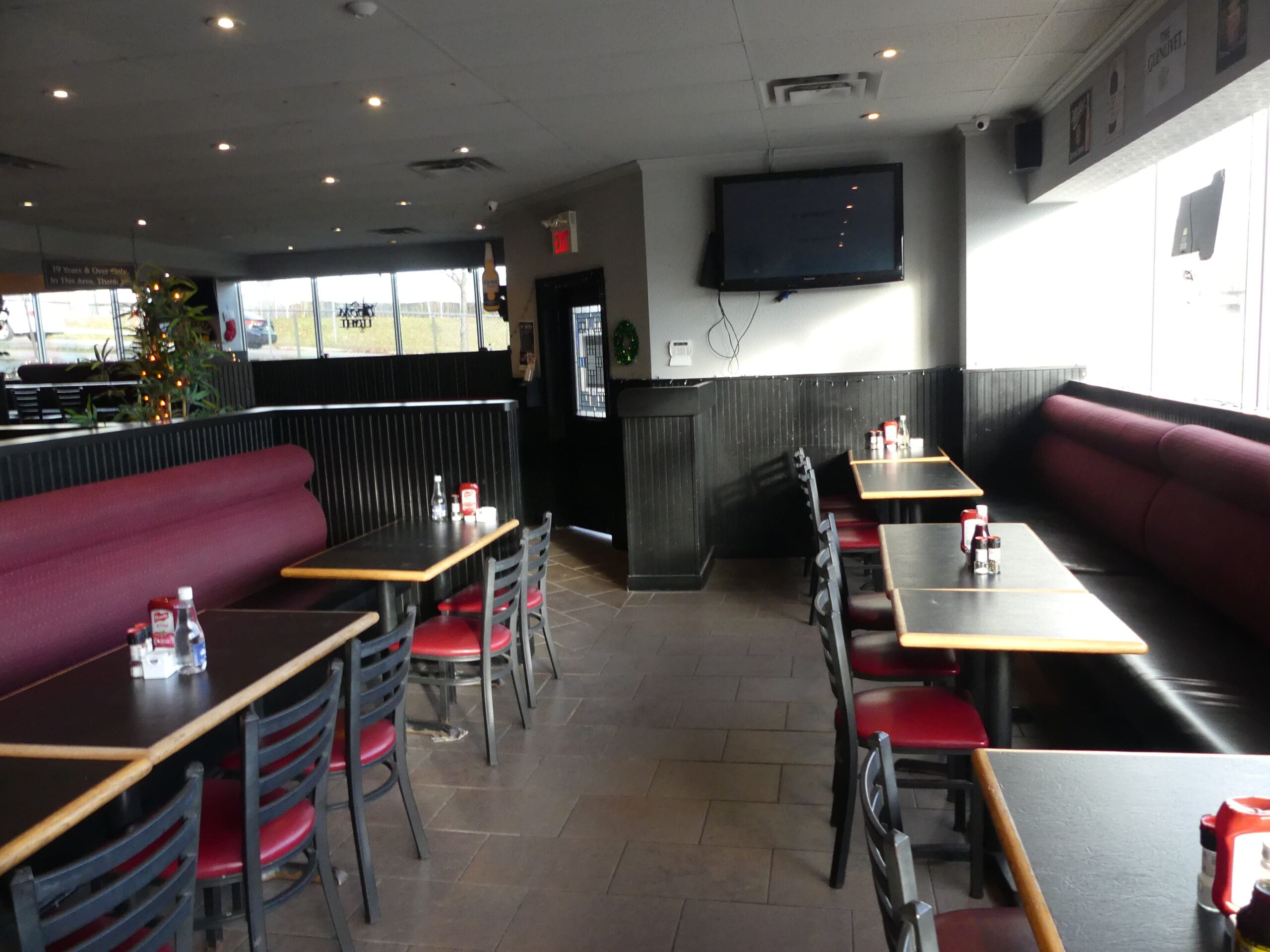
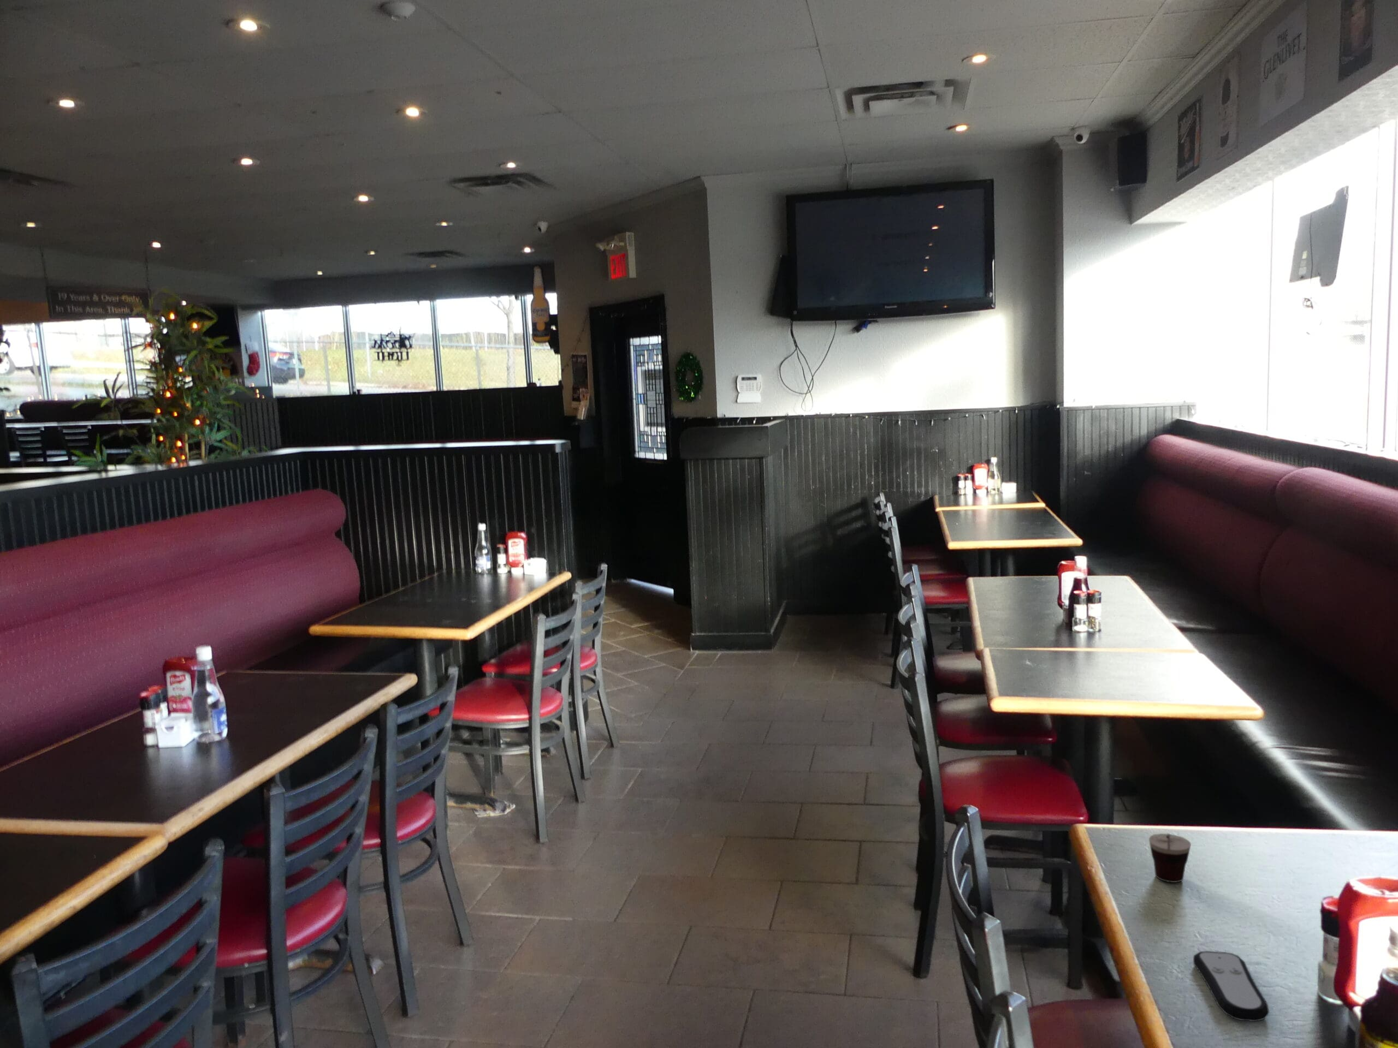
+ cup [1148,833,1191,883]
+ remote control [1192,950,1269,1022]
